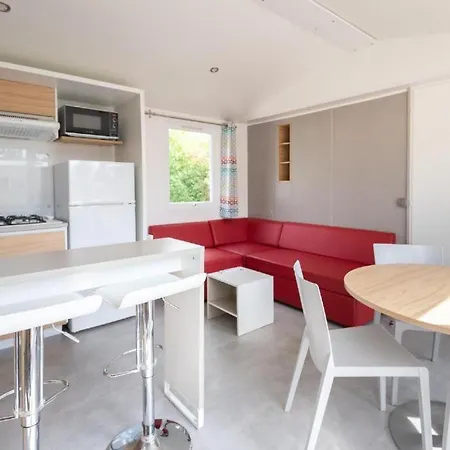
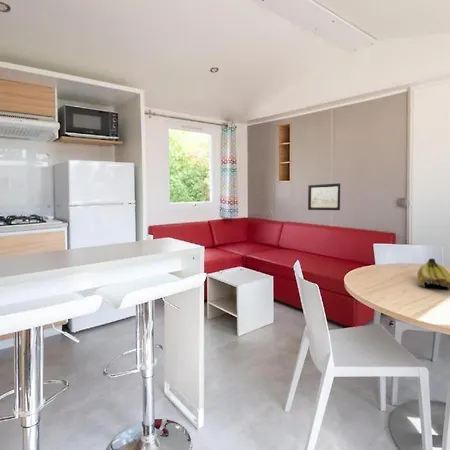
+ fruit [416,258,450,289]
+ wall art [307,182,341,211]
